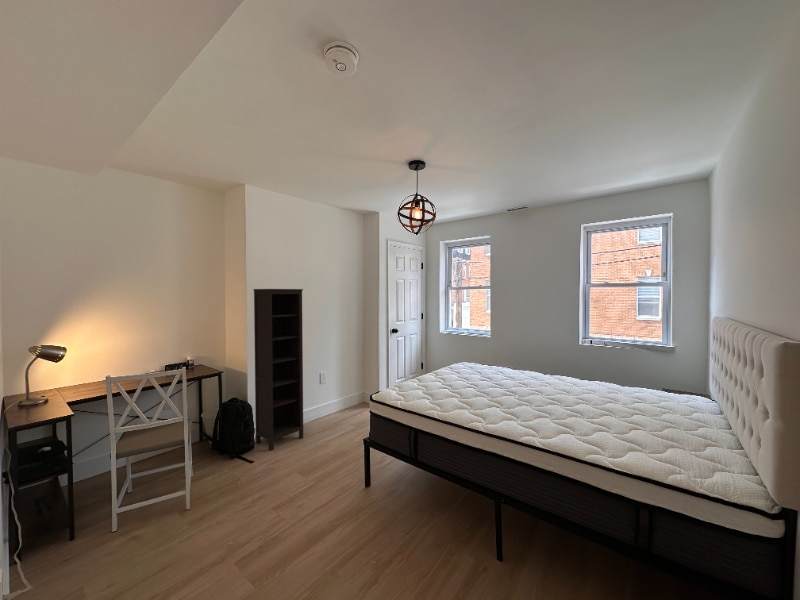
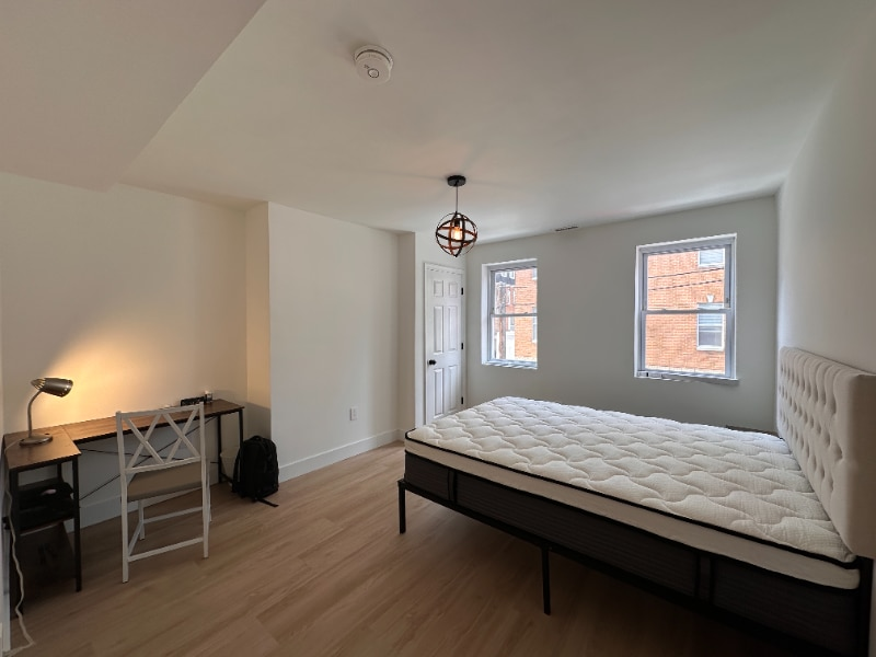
- bookcase [252,288,304,452]
